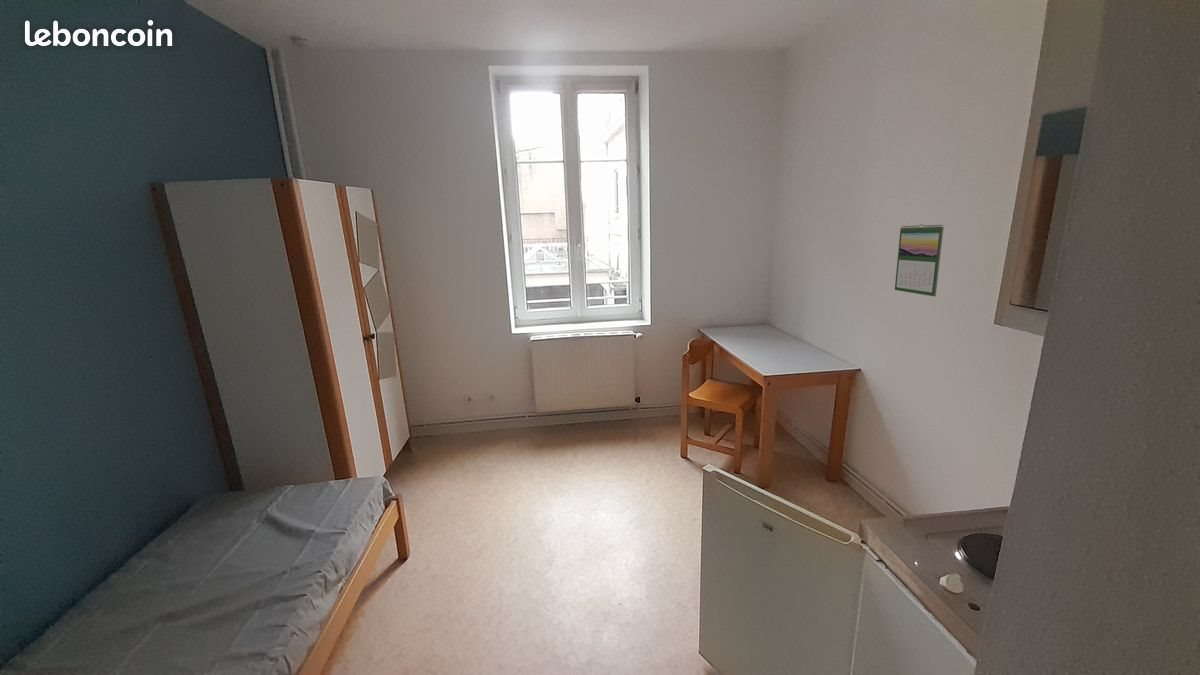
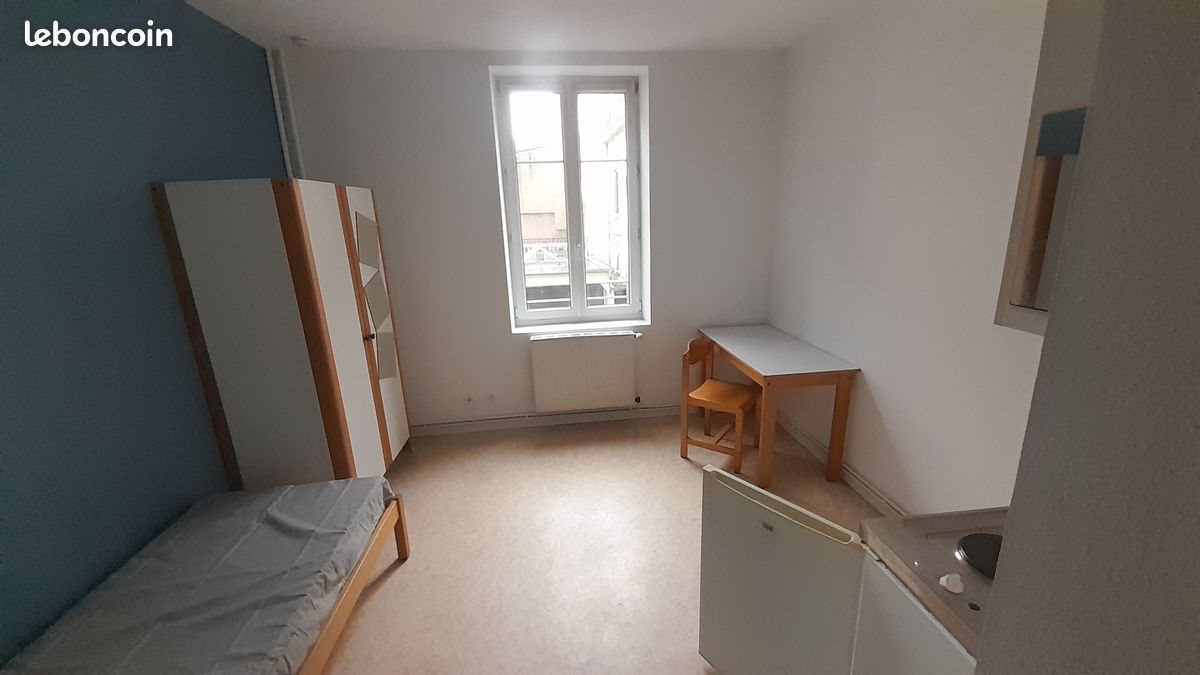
- calendar [894,223,944,297]
